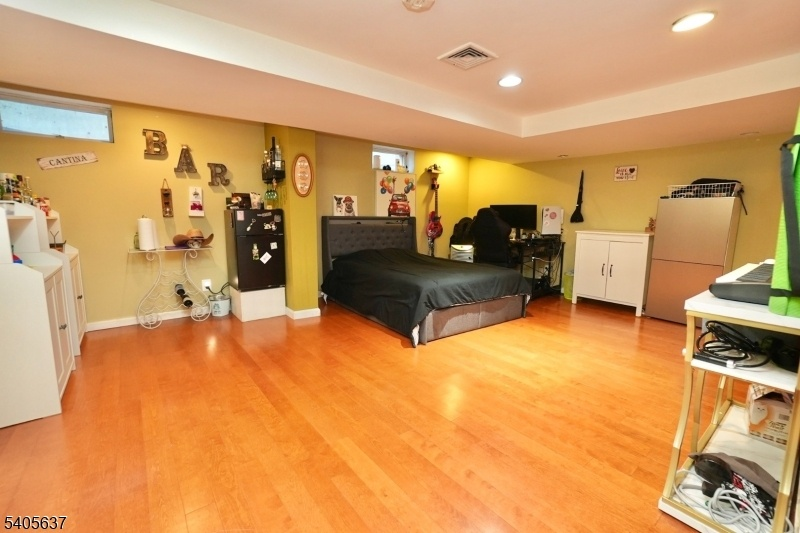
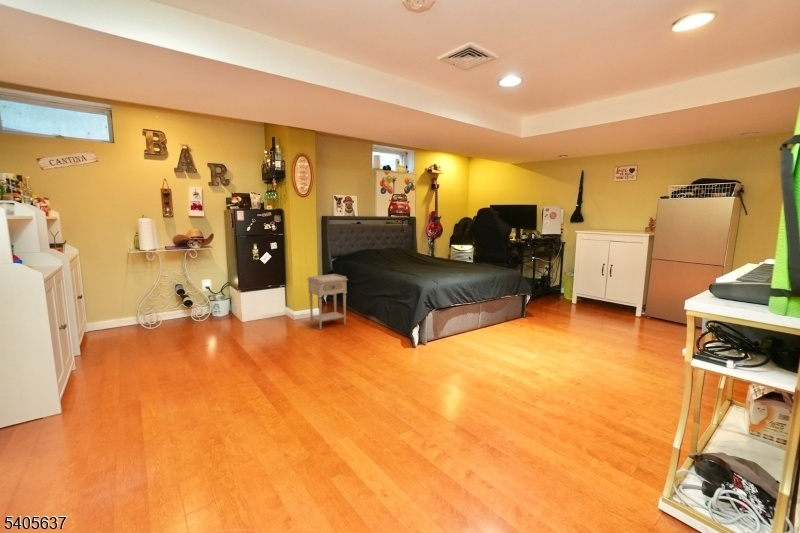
+ nightstand [306,273,349,330]
